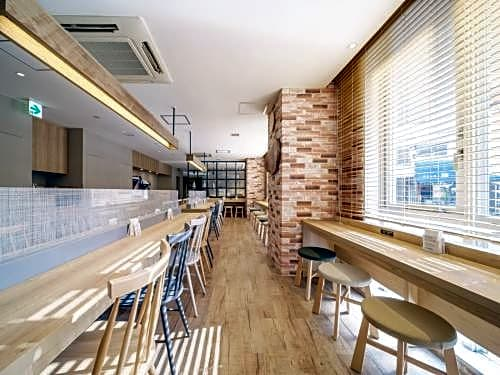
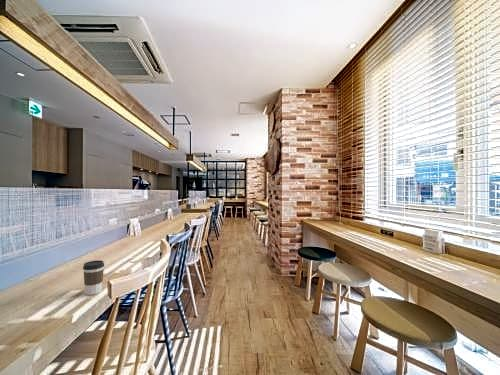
+ coffee cup [82,259,105,296]
